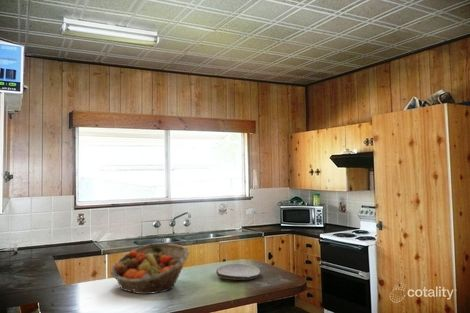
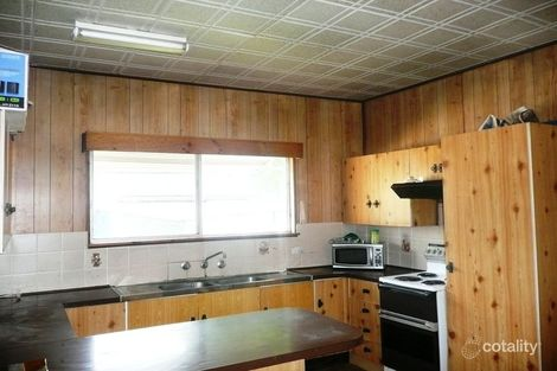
- plate [215,263,261,281]
- fruit basket [109,243,190,295]
